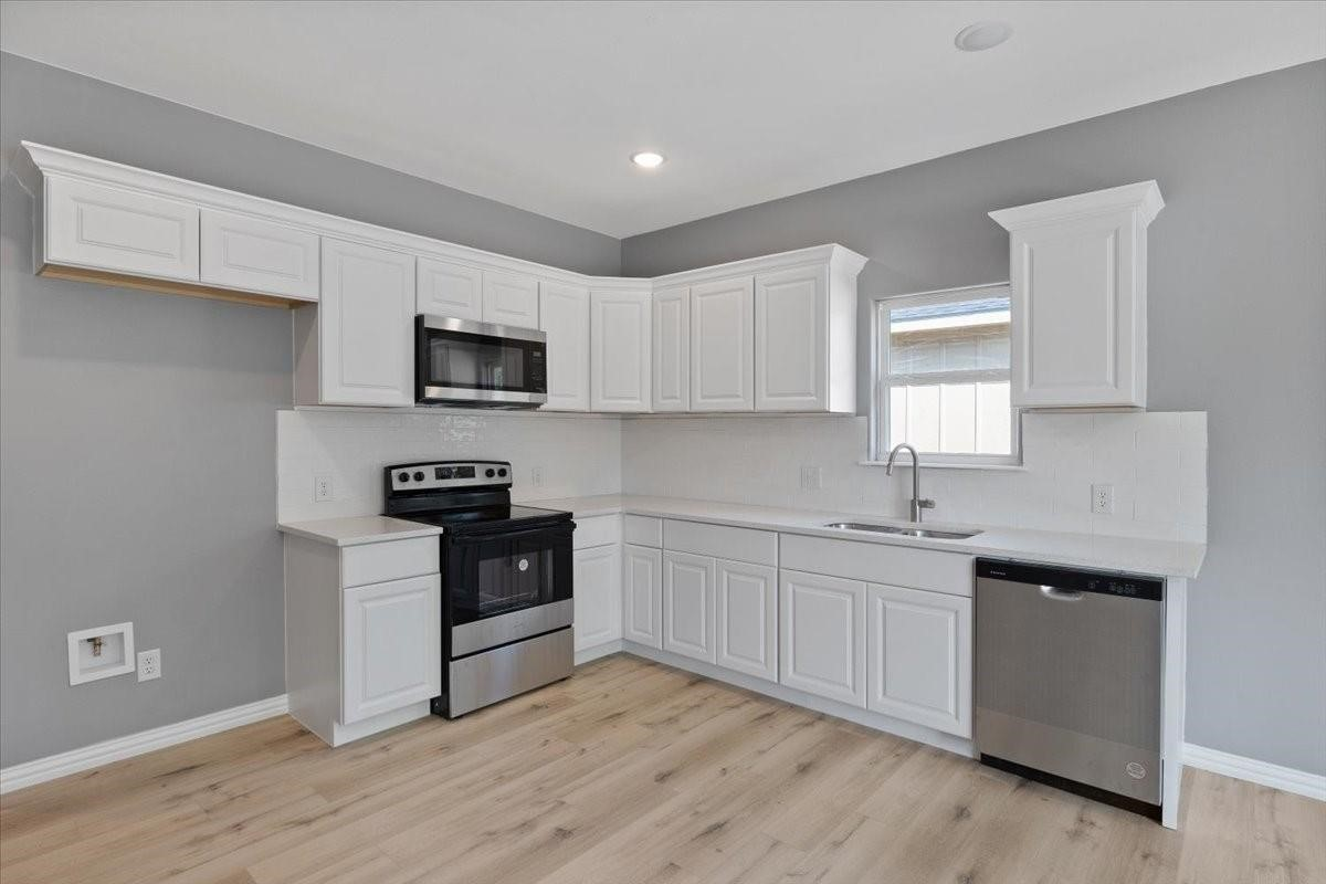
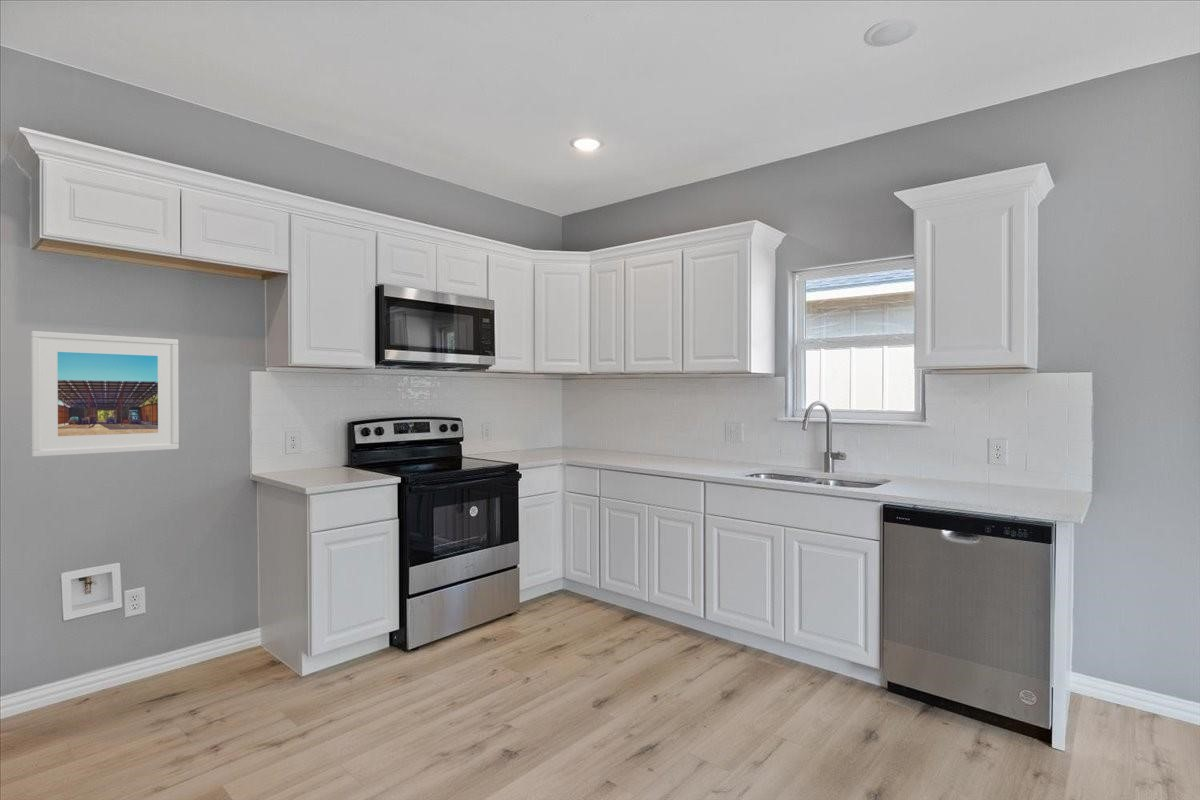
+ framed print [30,330,180,458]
